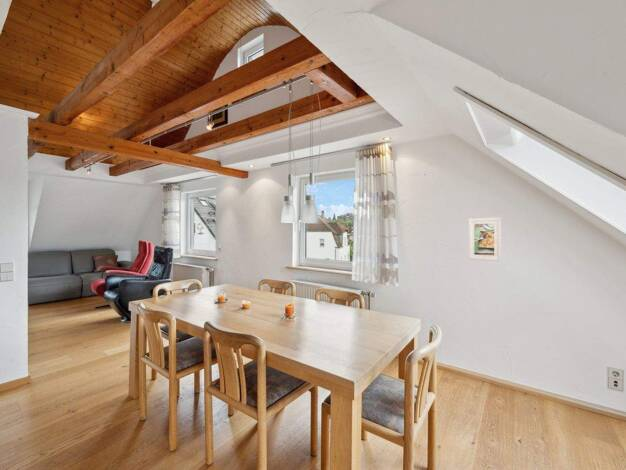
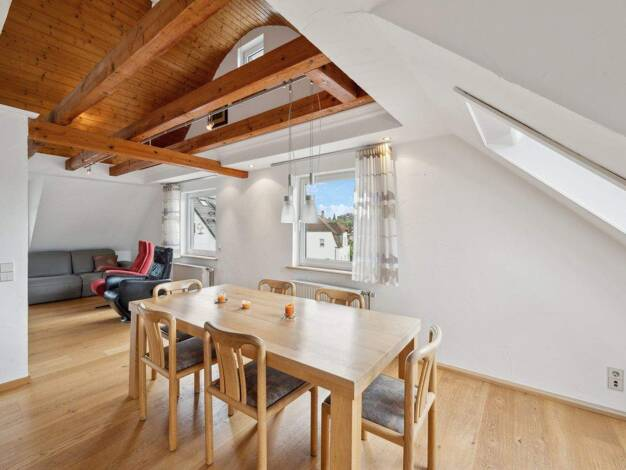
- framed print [467,217,502,262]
